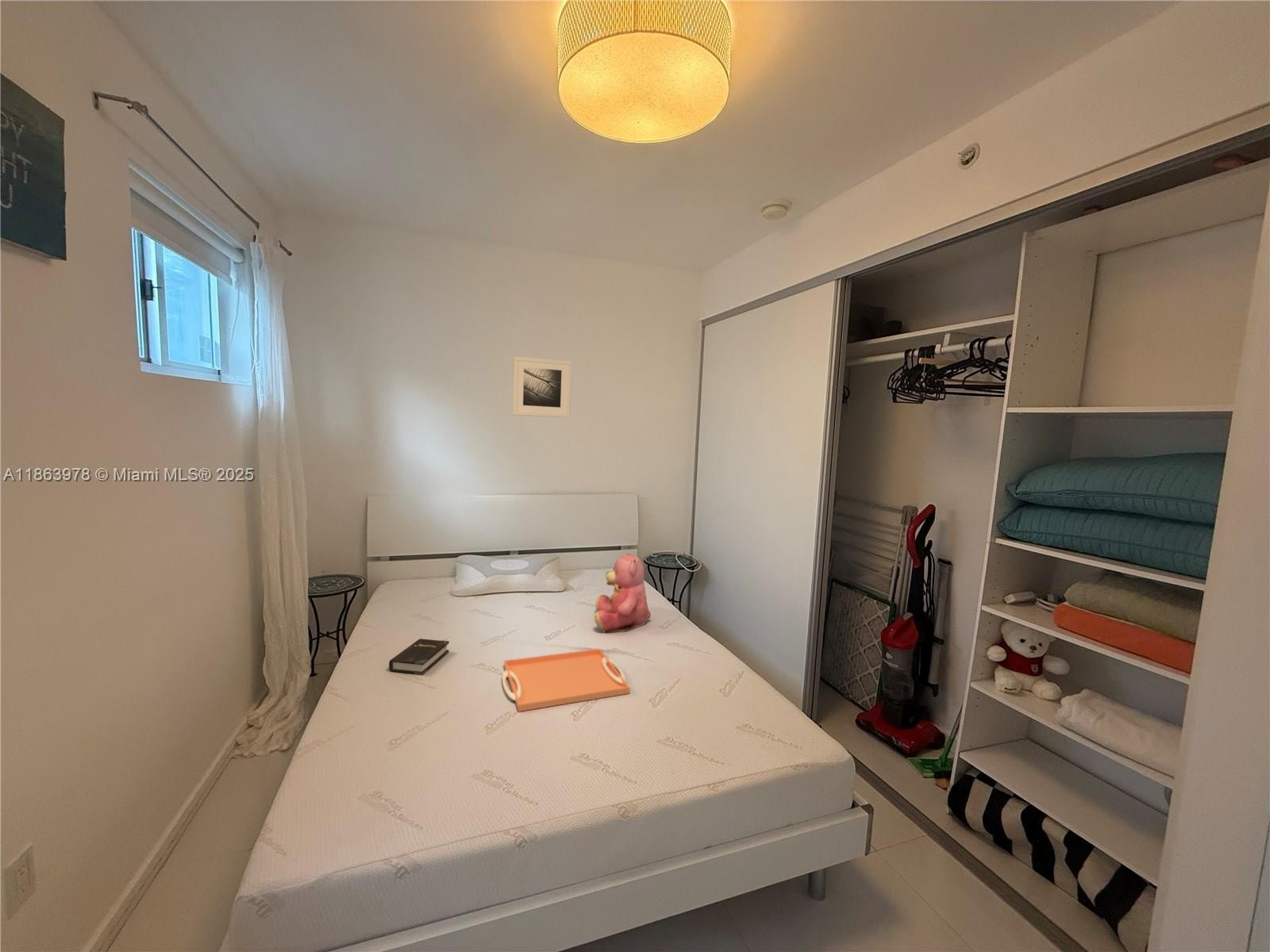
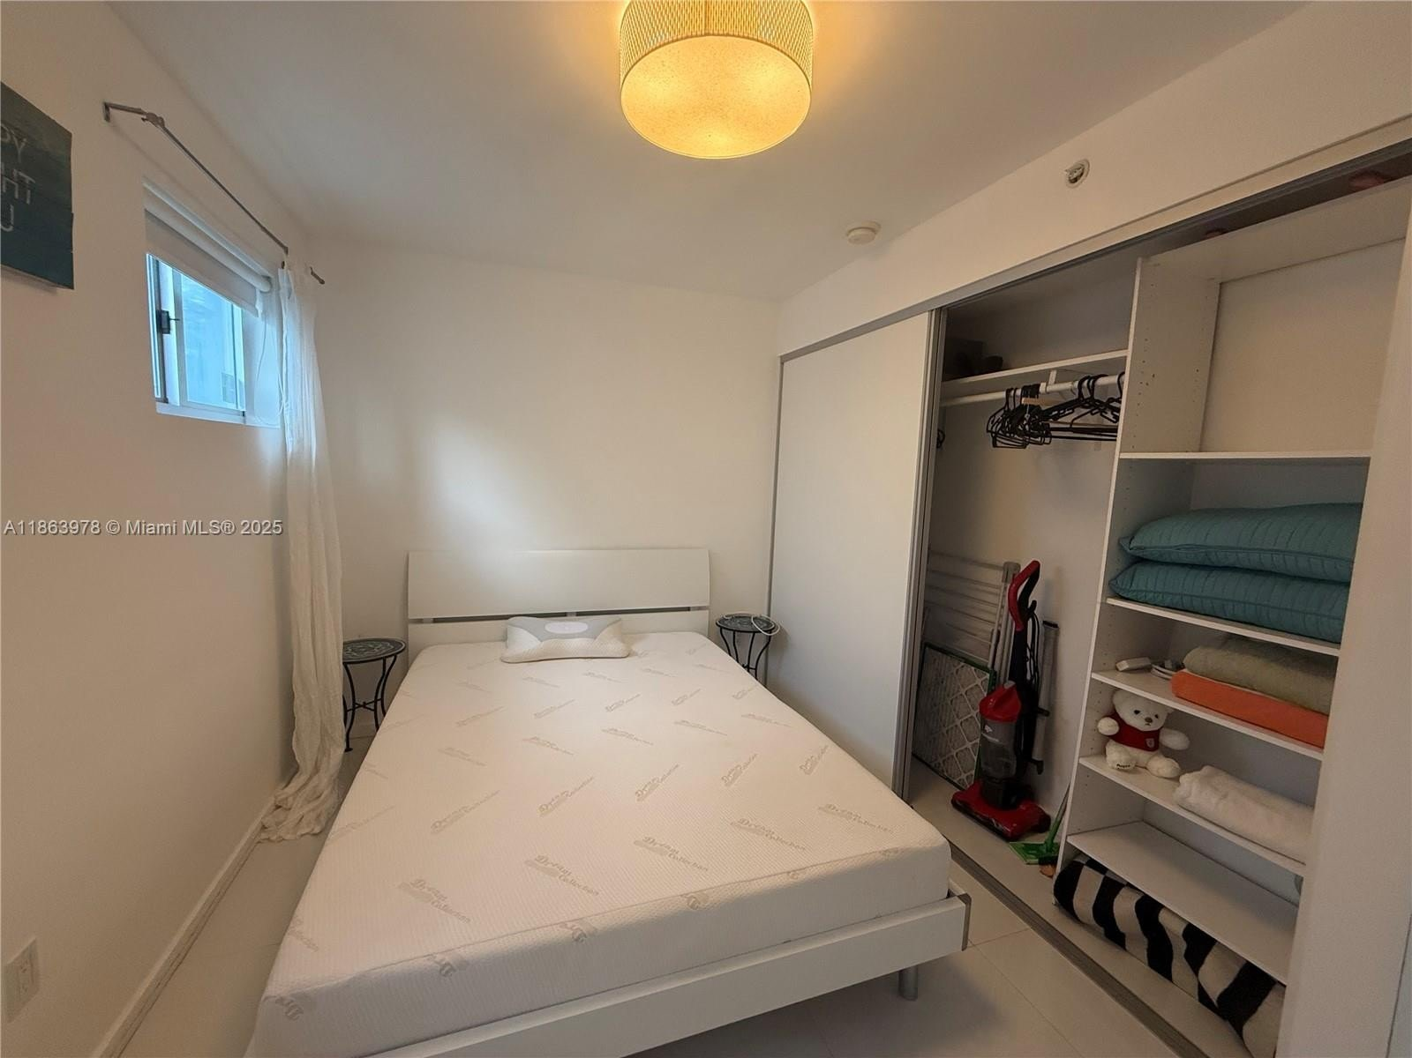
- teddy bear [594,553,652,633]
- hardback book [388,638,450,676]
- serving tray [502,648,631,712]
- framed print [512,355,572,419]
